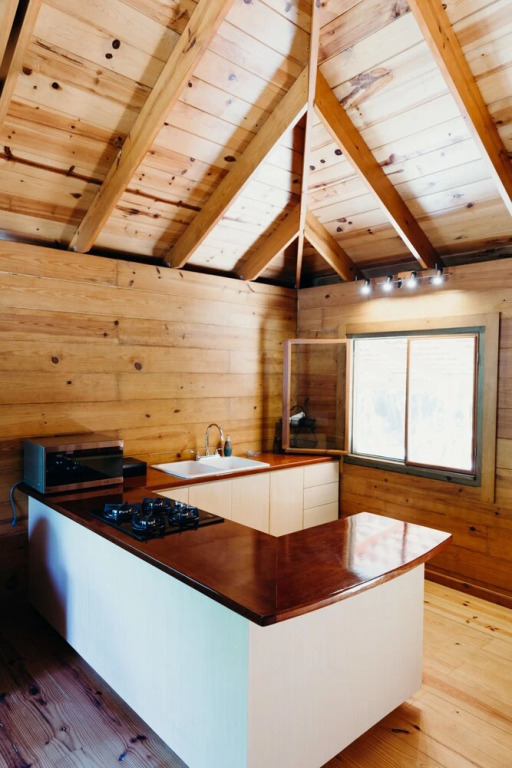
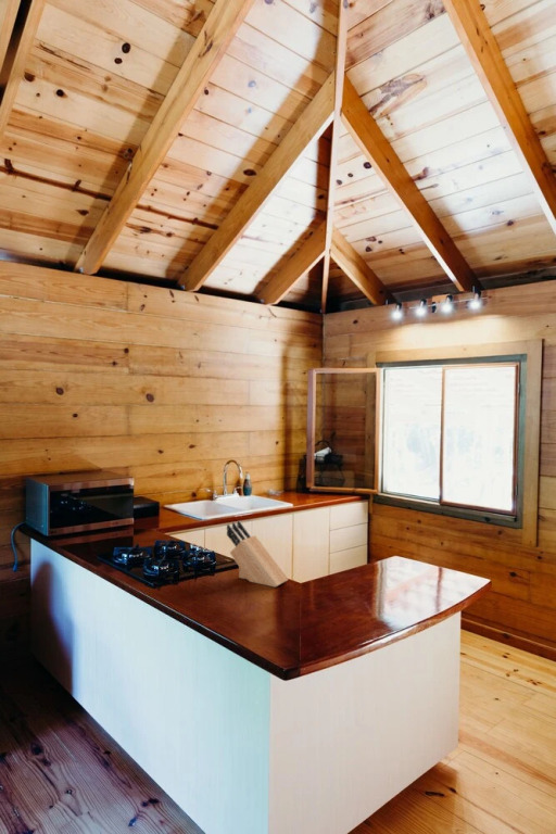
+ knife block [226,520,290,589]
